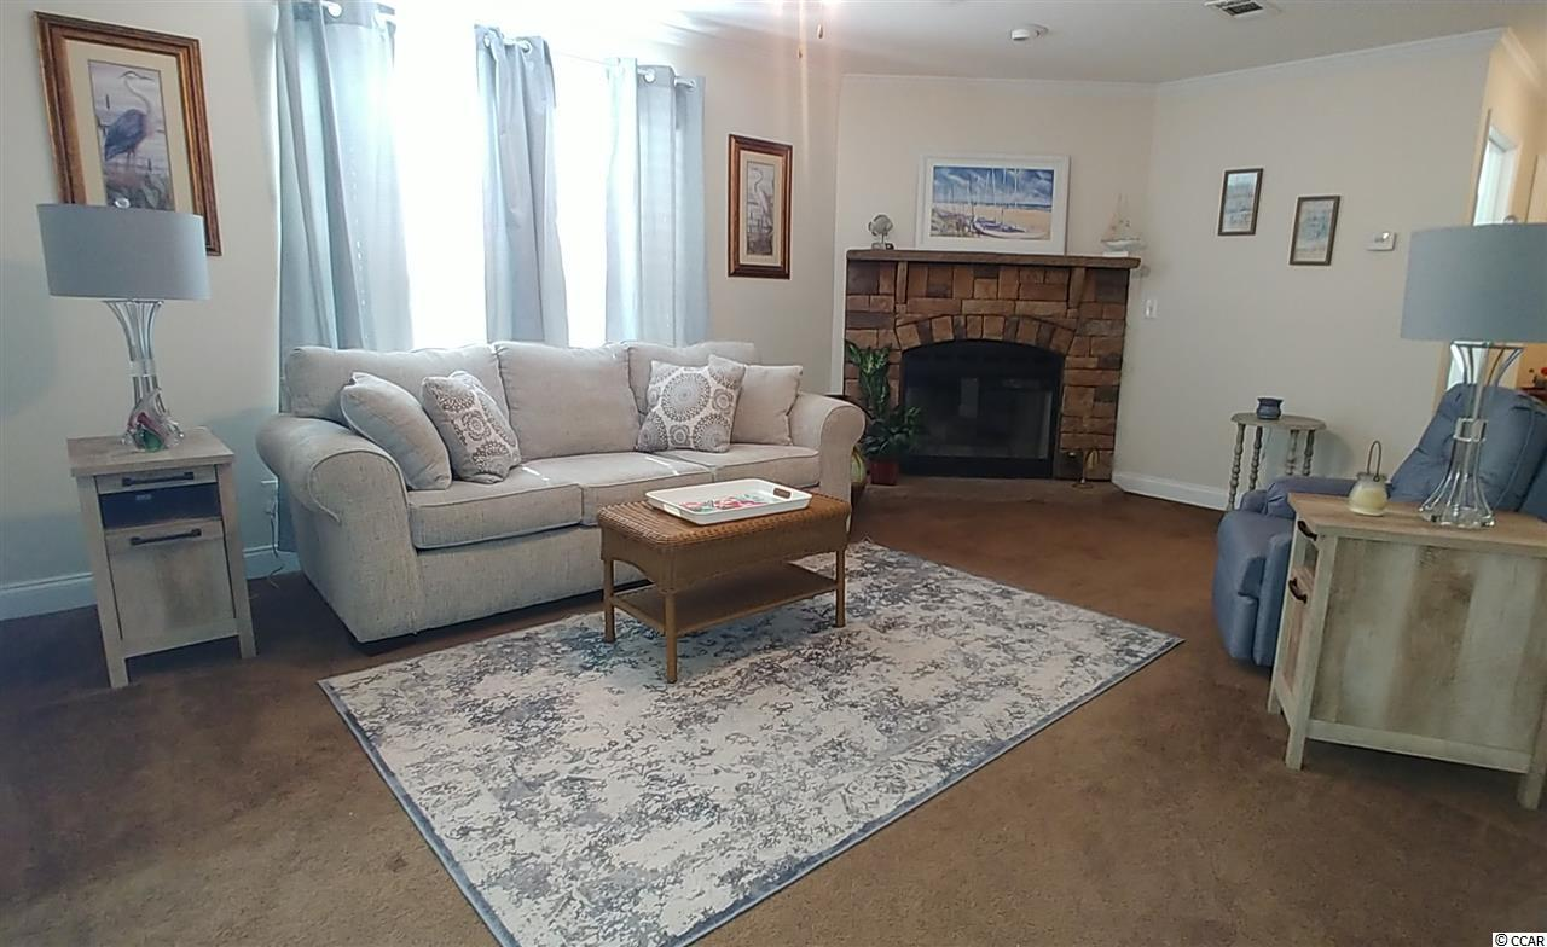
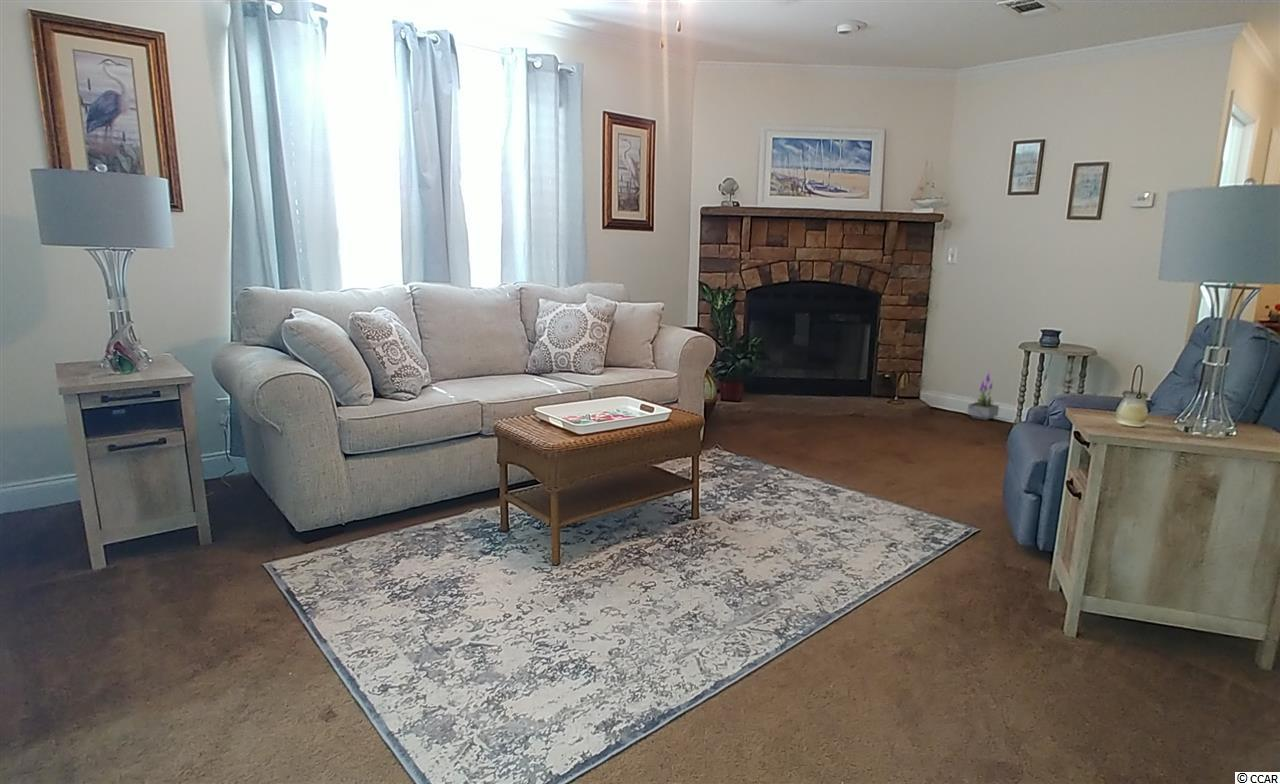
+ potted plant [966,368,1000,421]
